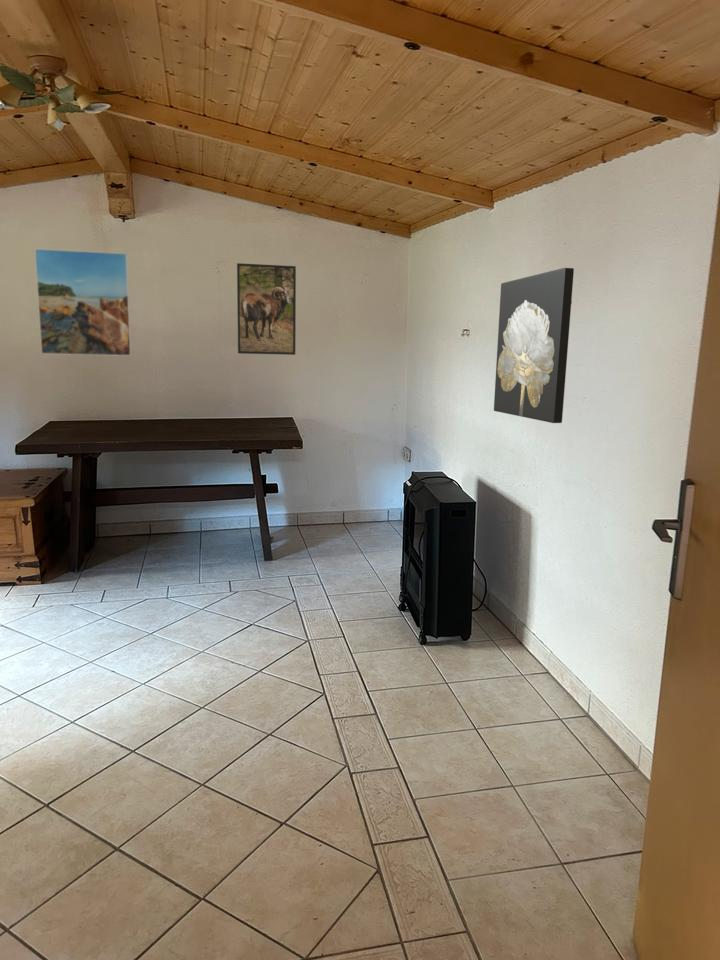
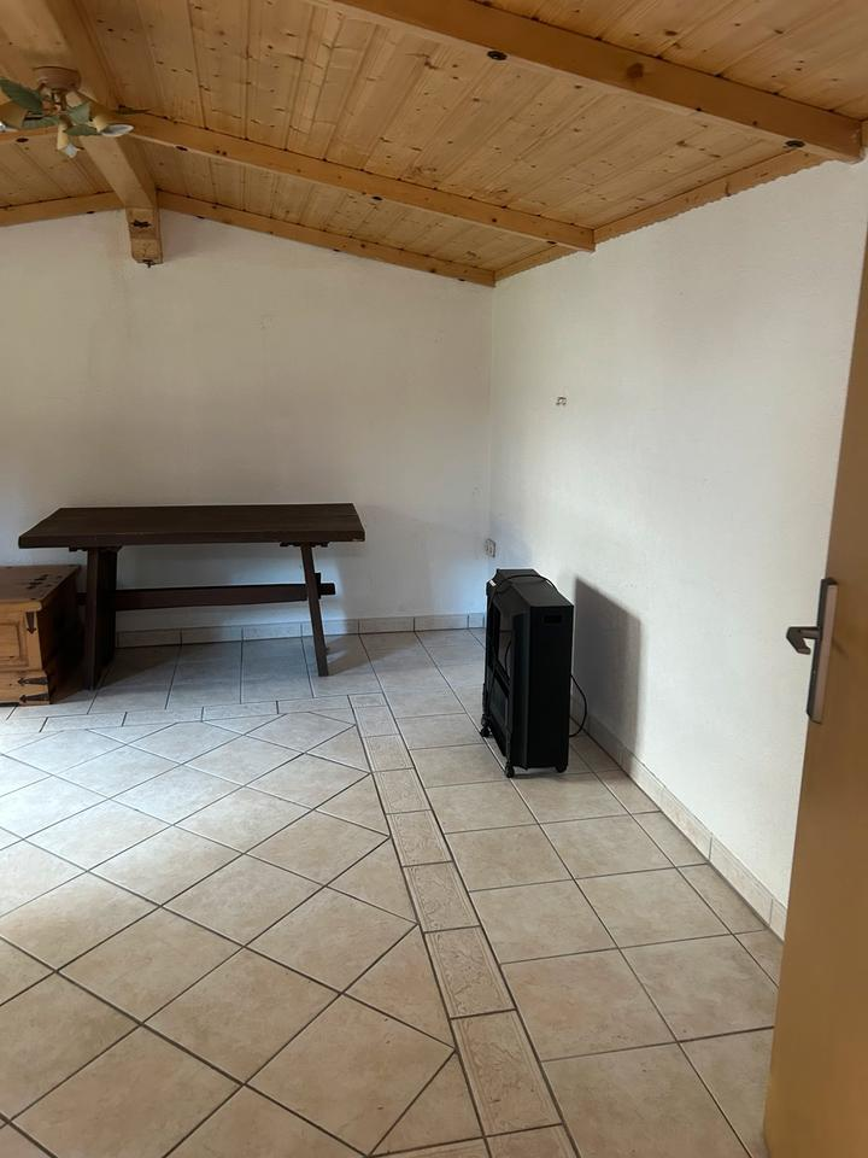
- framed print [236,262,297,356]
- wall art [493,267,575,424]
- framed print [34,248,132,357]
